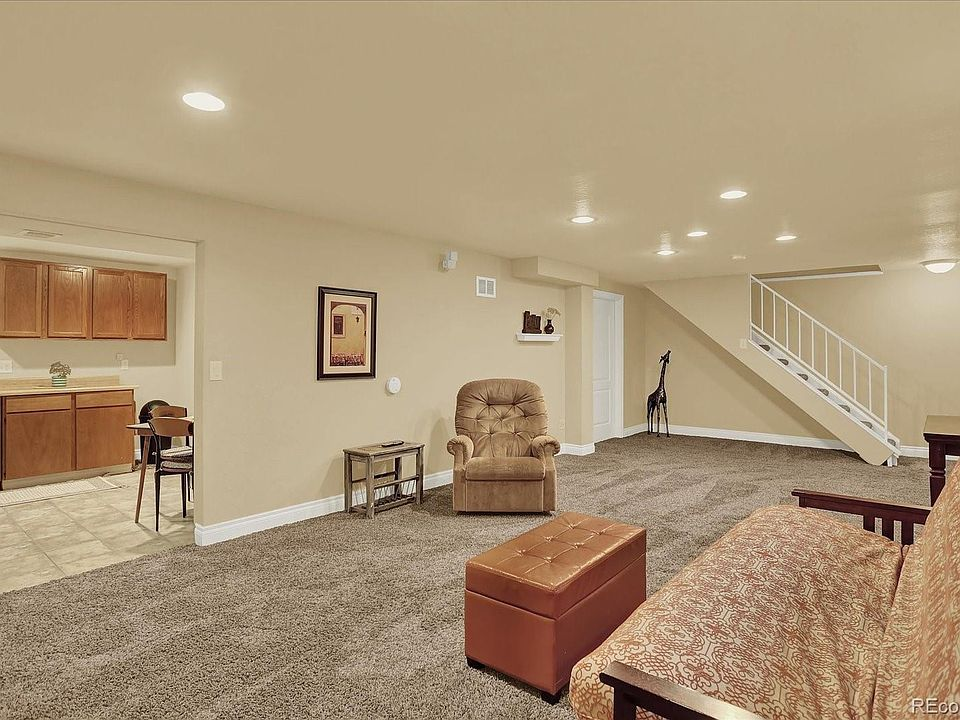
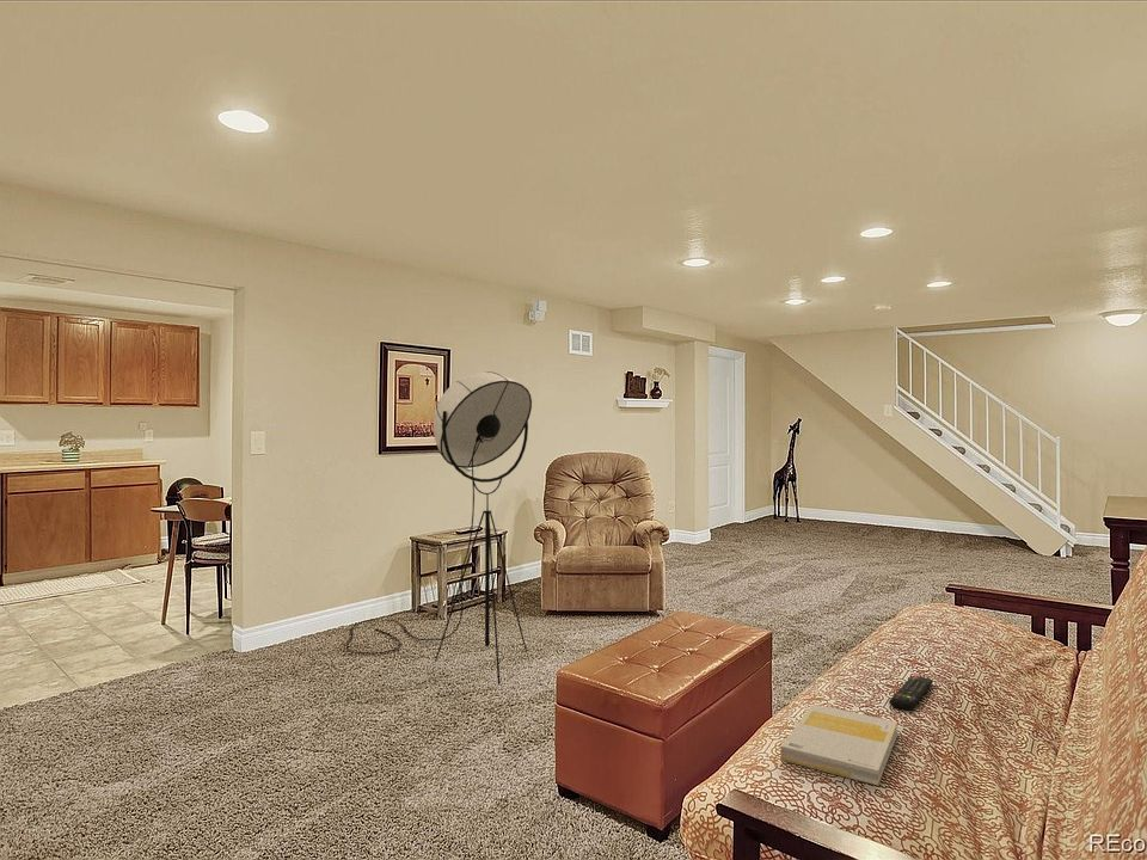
+ book [780,702,898,787]
+ remote control [888,675,934,711]
+ floor lamp [345,370,533,686]
